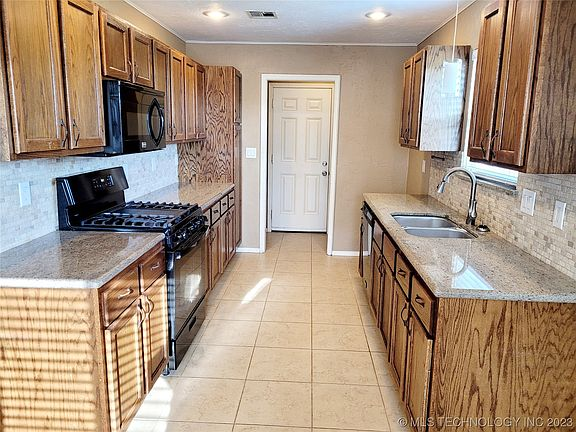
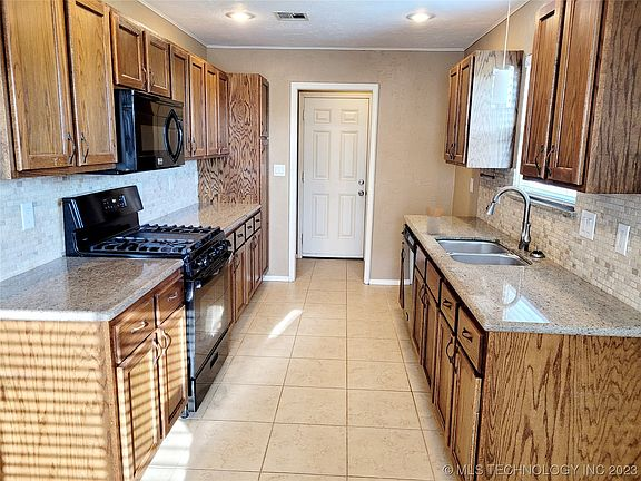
+ utensil holder [425,206,445,235]
